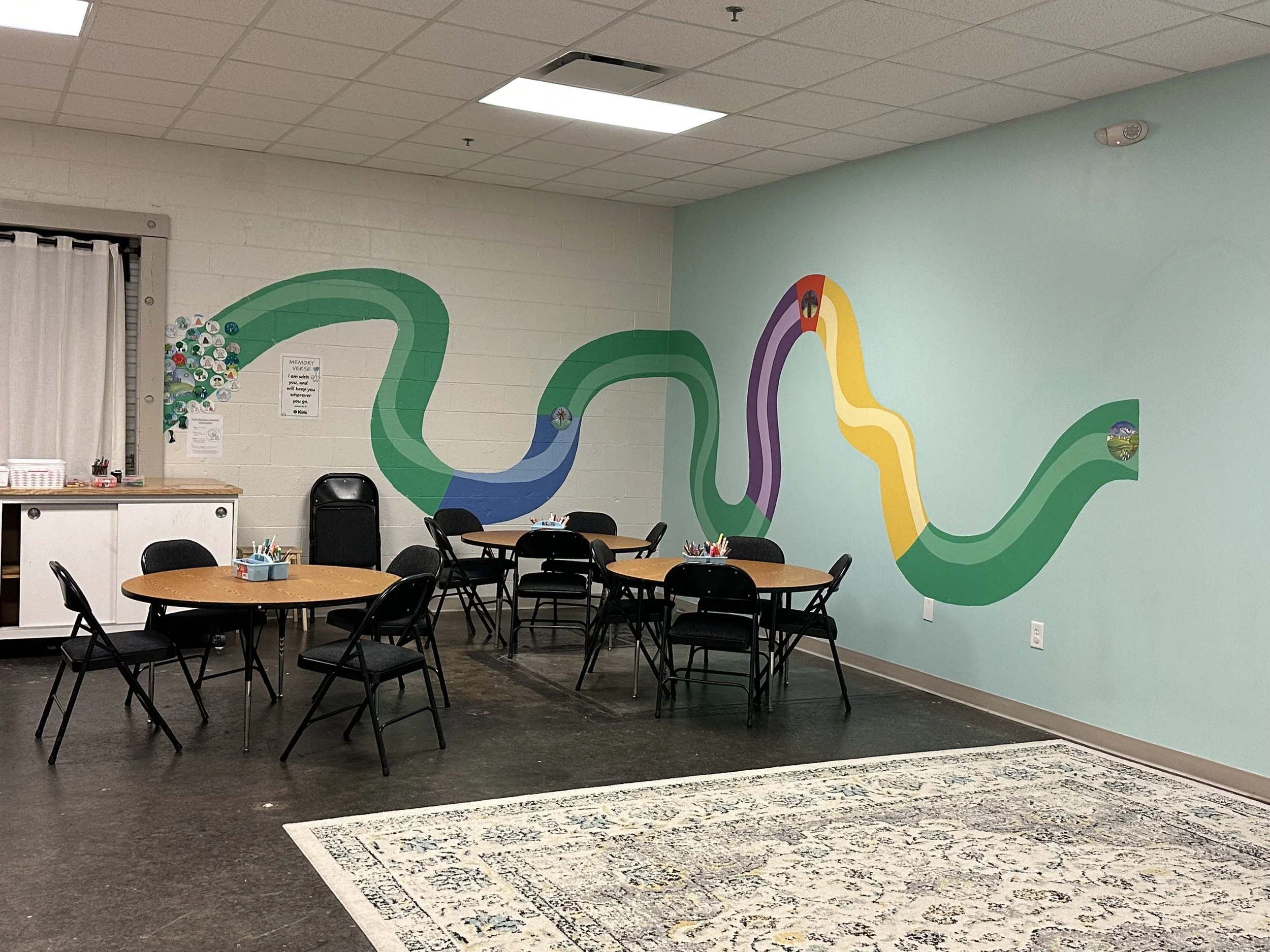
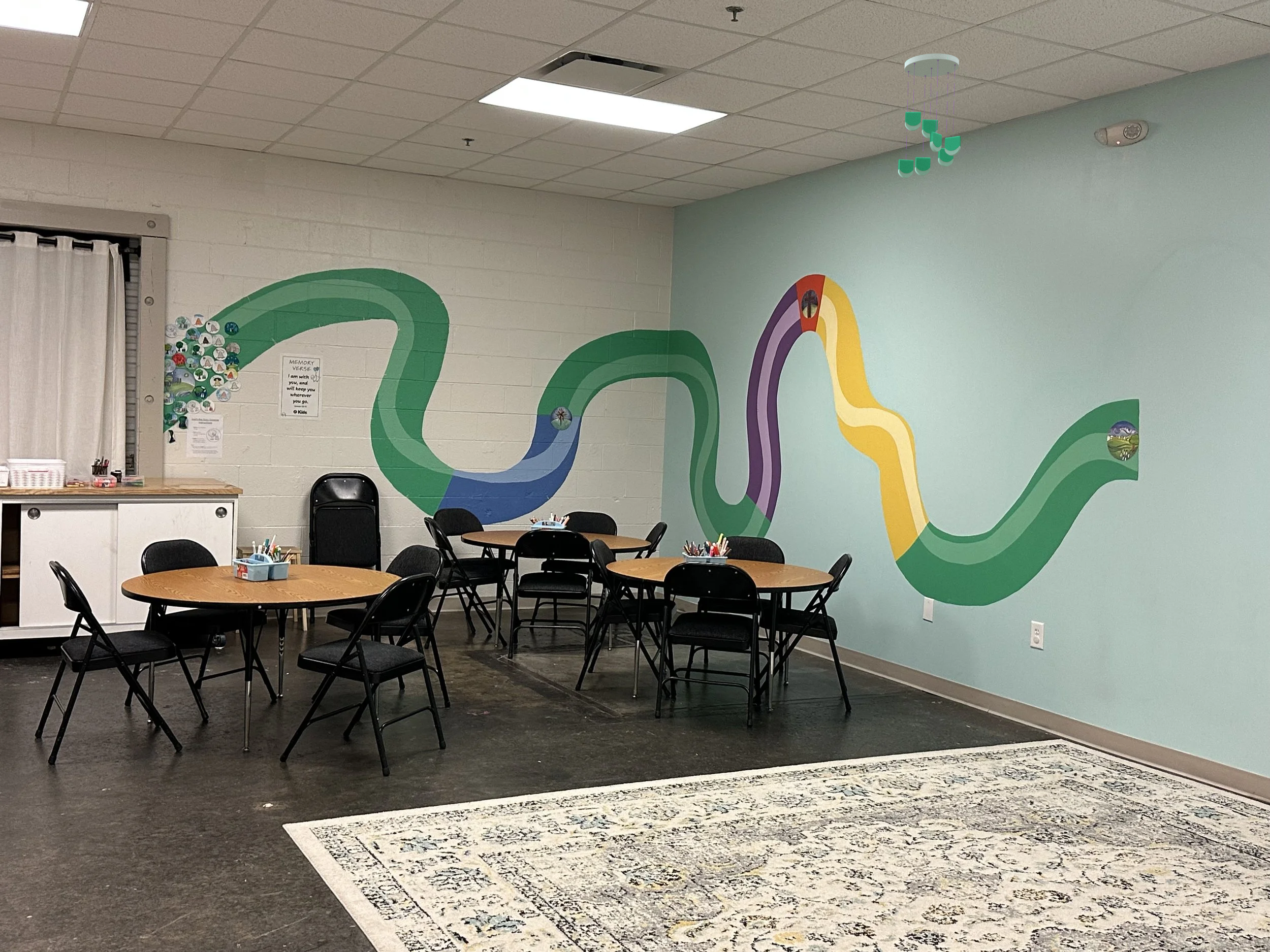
+ ceiling mobile [898,53,961,179]
